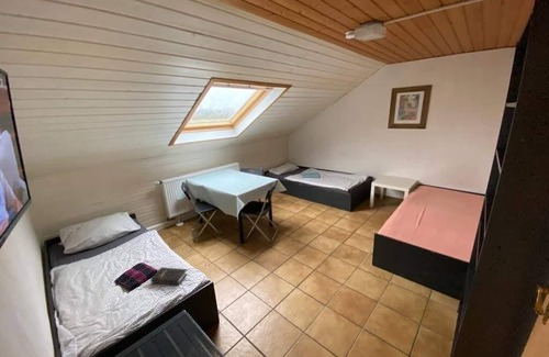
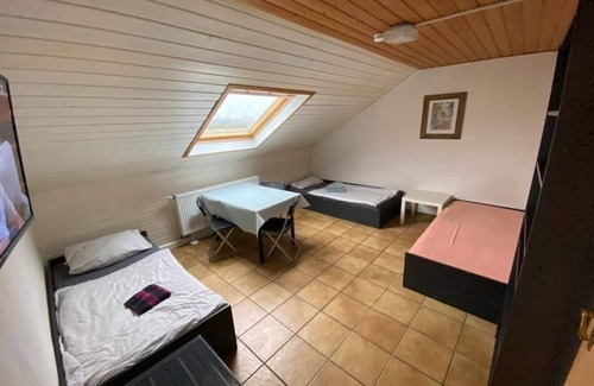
- hardback book [150,266,188,287]
